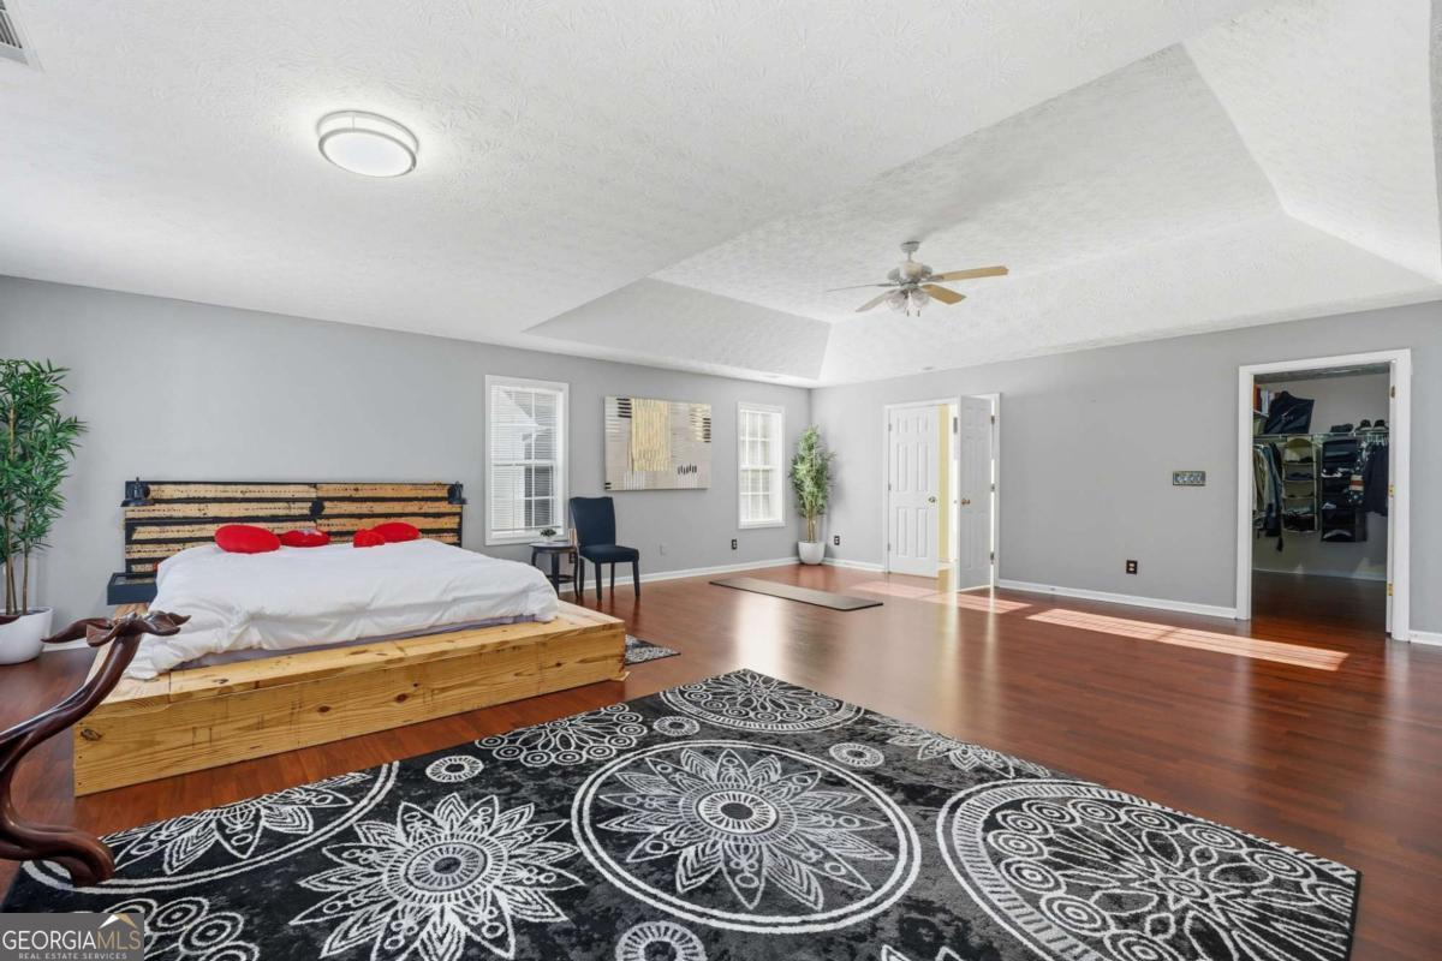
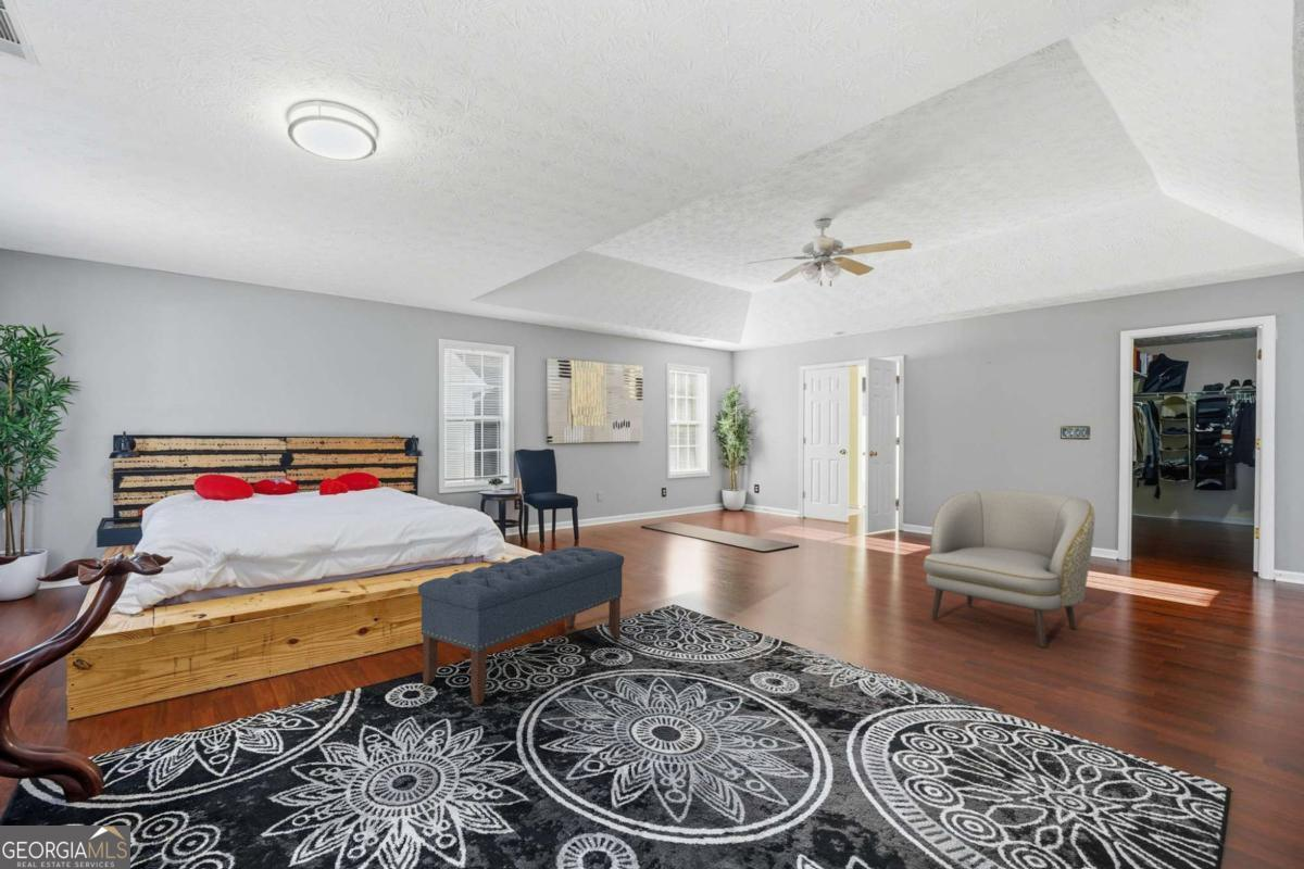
+ bench [417,545,625,706]
+ armchair [923,489,1095,648]
